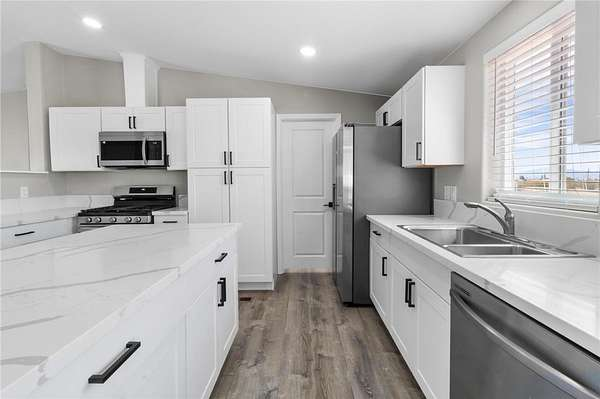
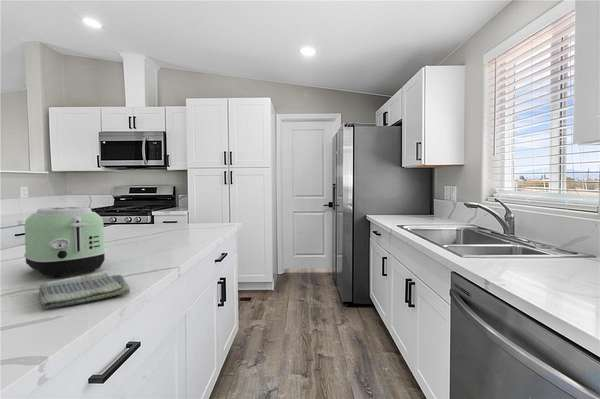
+ toaster [23,206,107,279]
+ dish towel [38,270,131,310]
